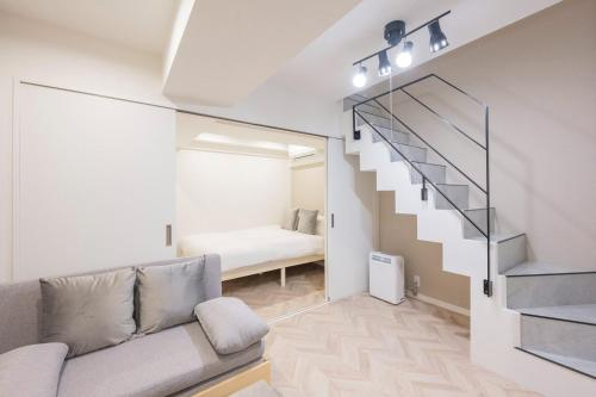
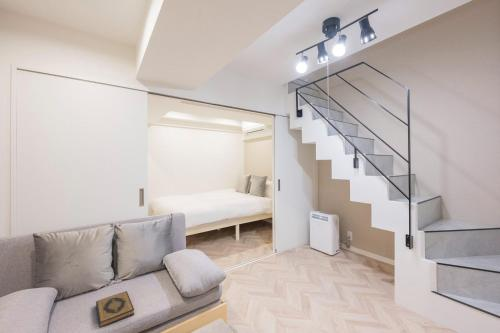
+ hardback book [95,290,135,329]
